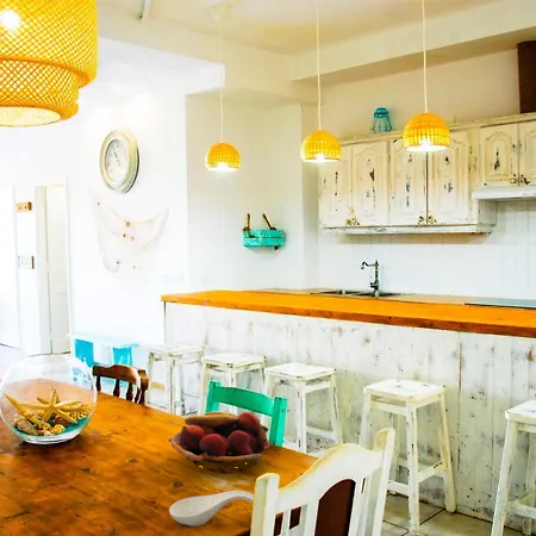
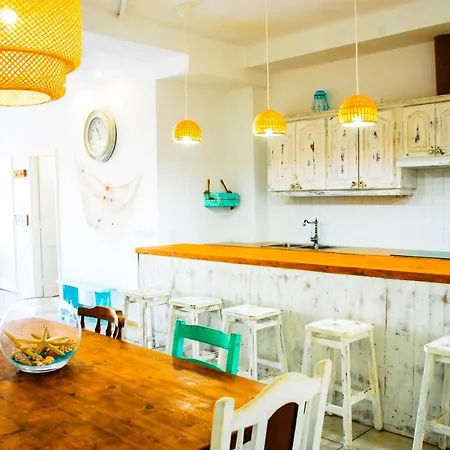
- spoon rest [168,490,255,528]
- fruit basket [167,410,273,475]
